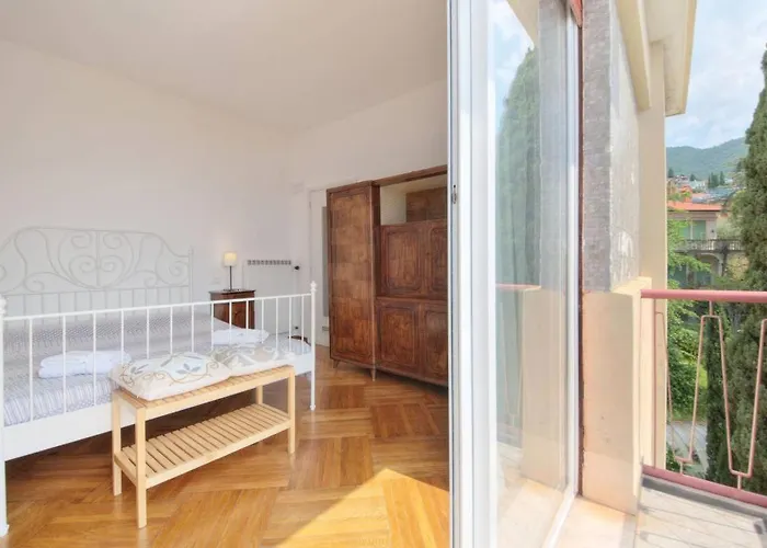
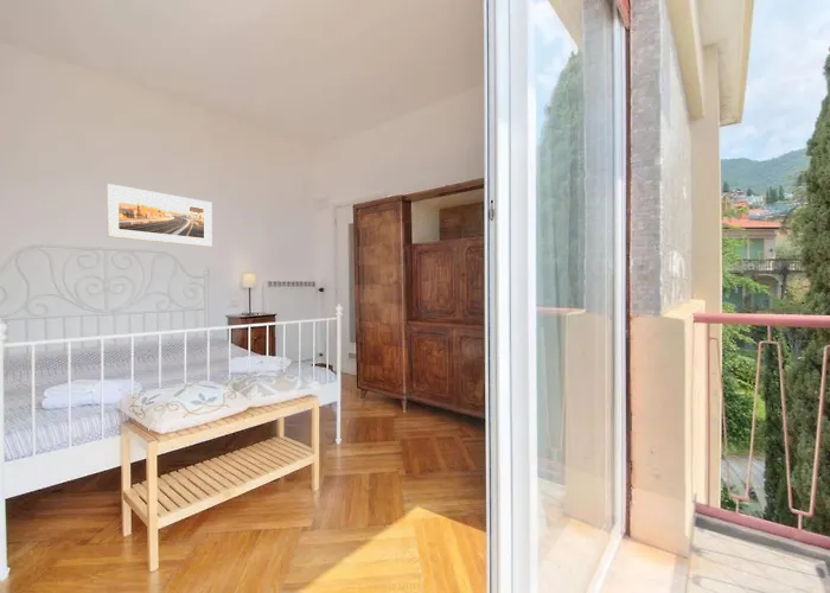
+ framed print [107,183,213,248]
